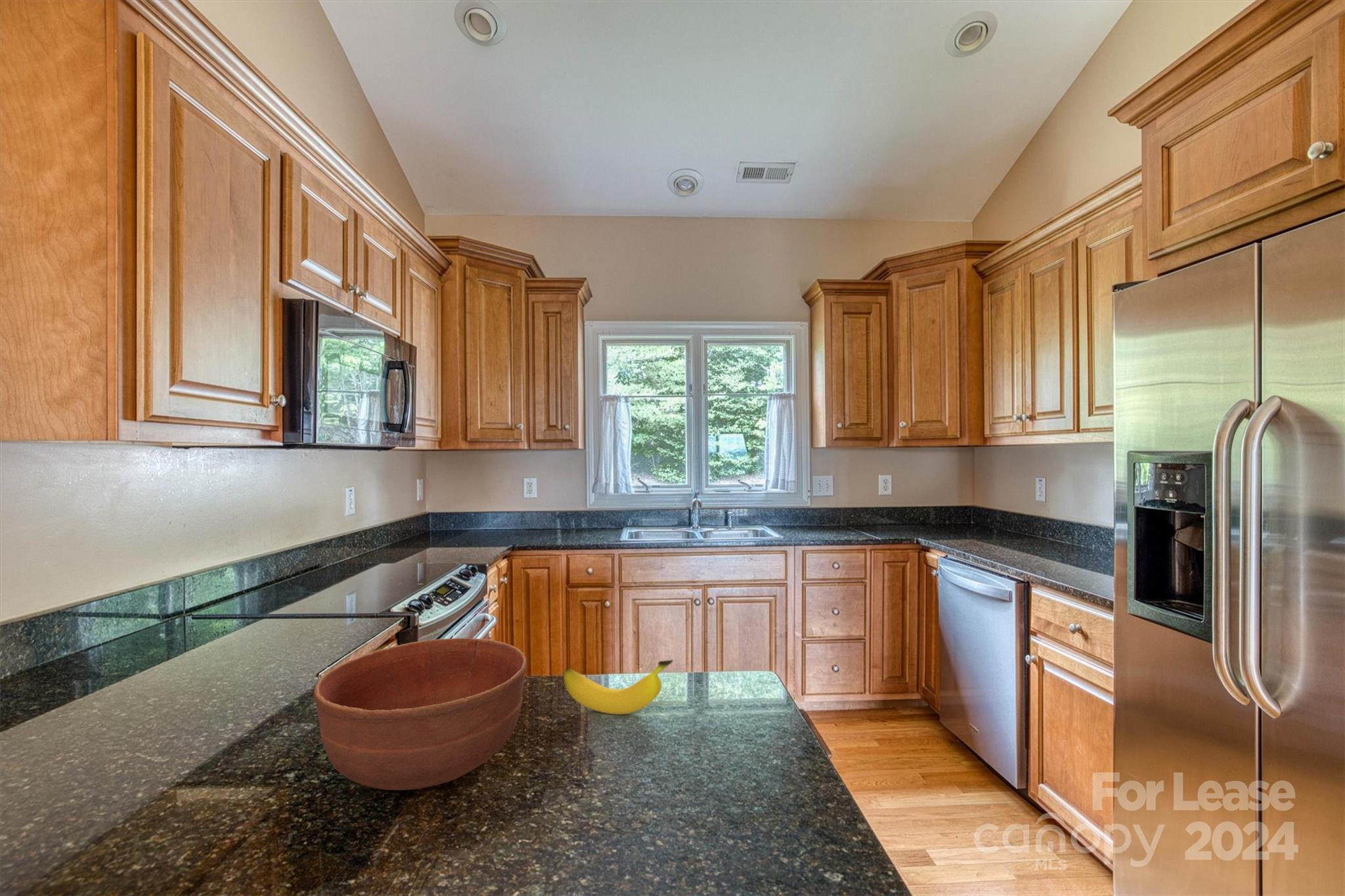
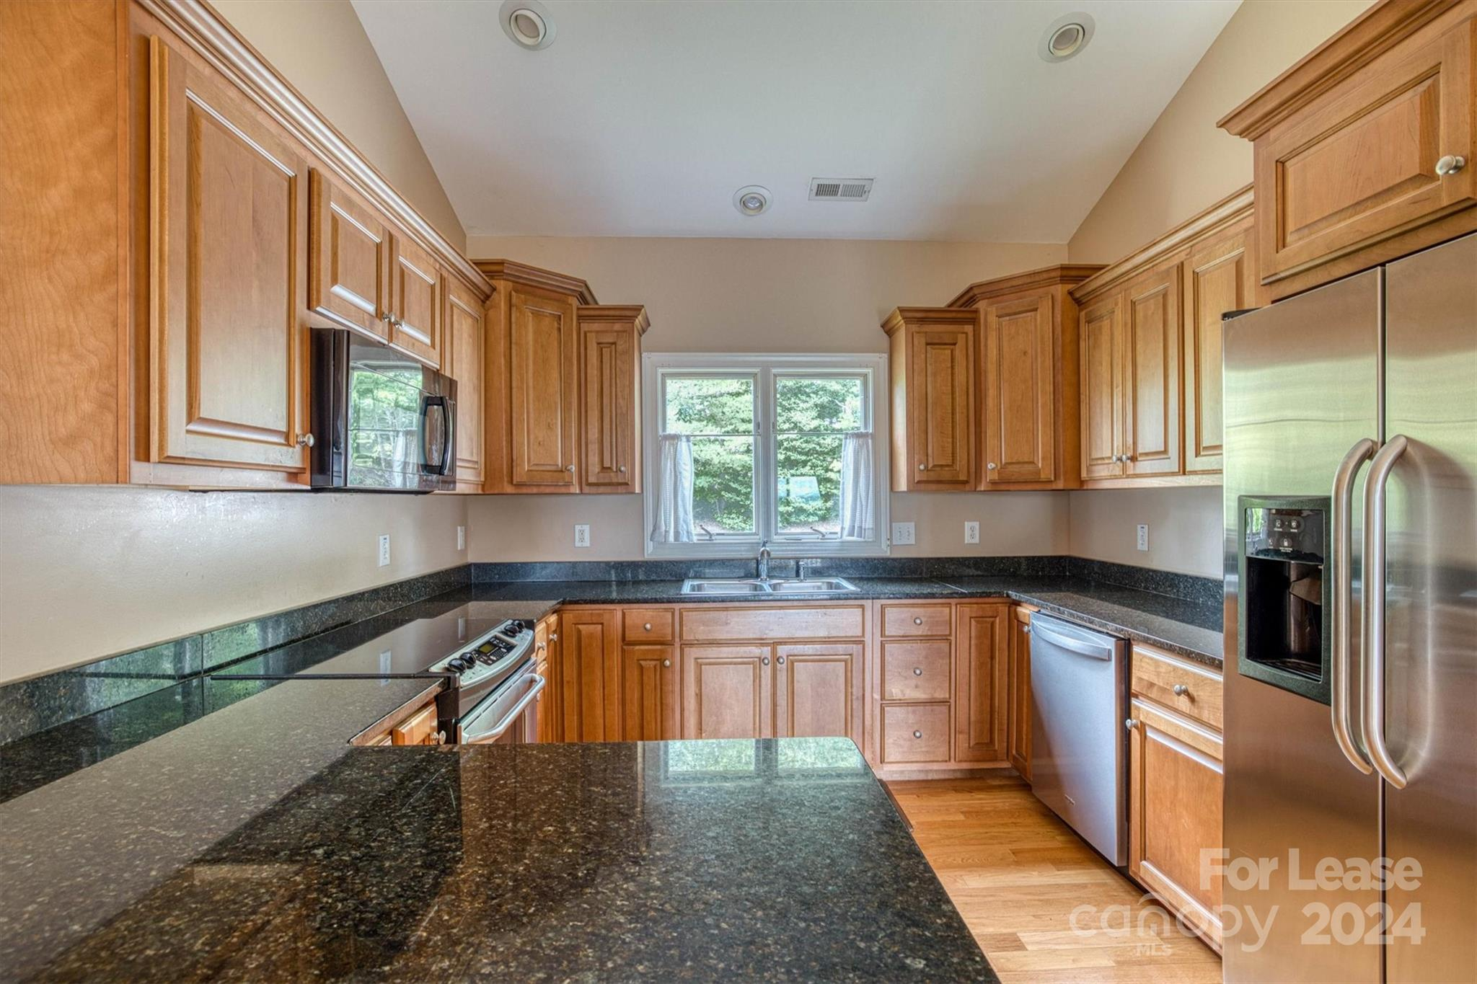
- banana [563,659,674,715]
- bowl [313,637,527,791]
